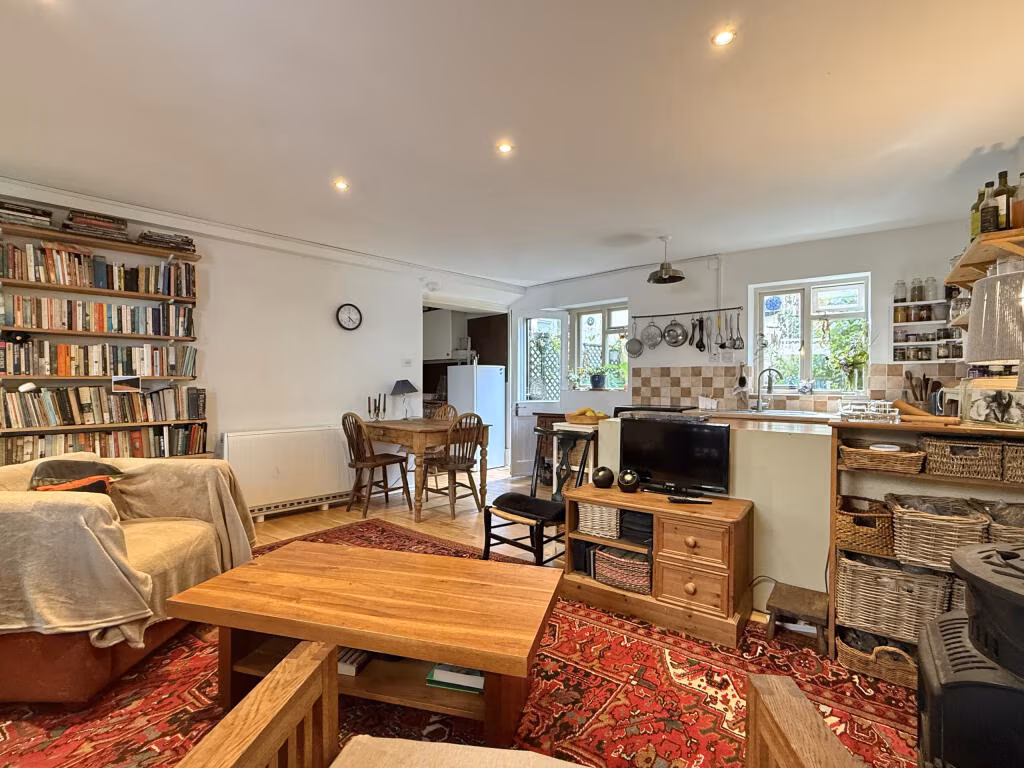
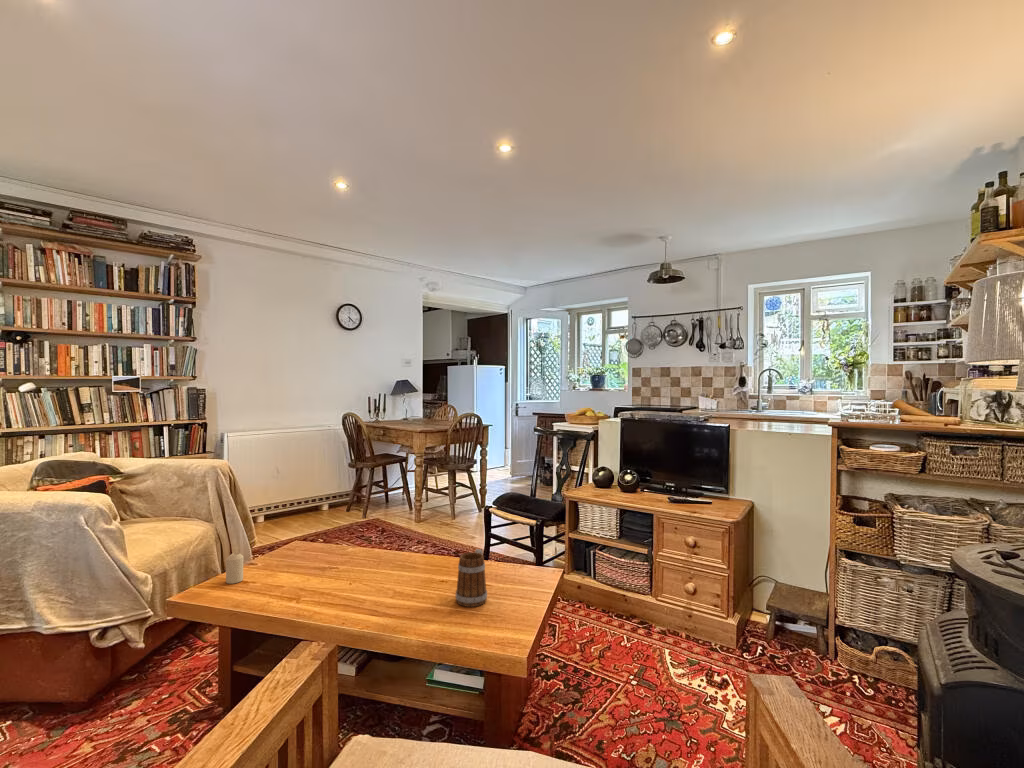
+ candle [225,551,244,585]
+ mug [455,548,488,608]
